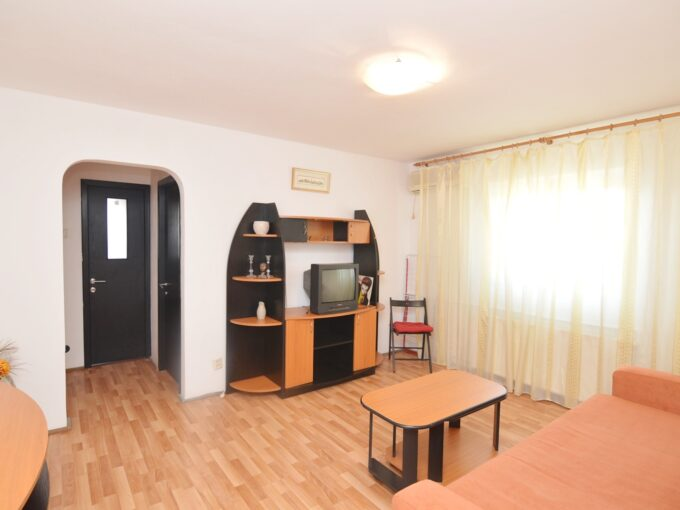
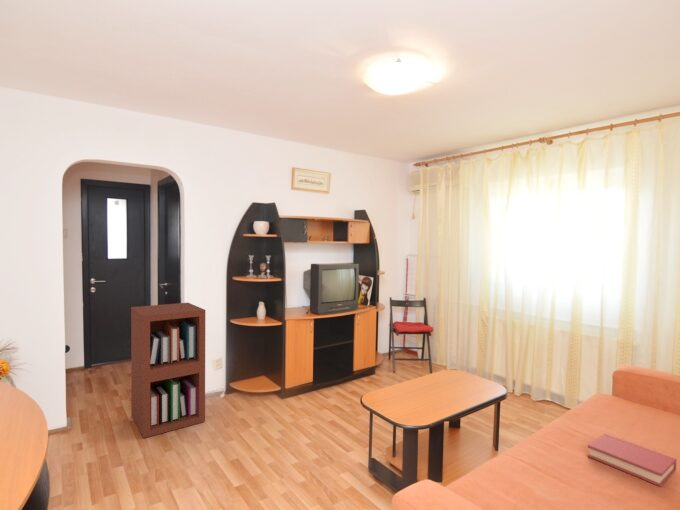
+ hardback book [586,432,678,488]
+ bookshelf [130,302,206,439]
